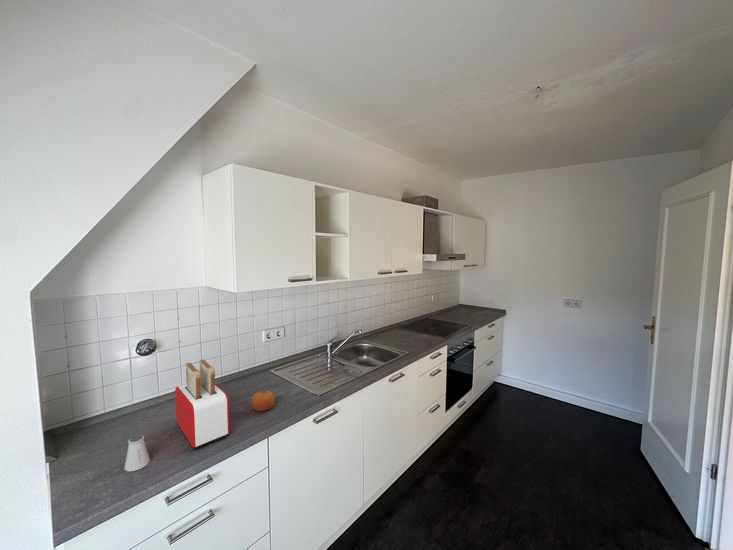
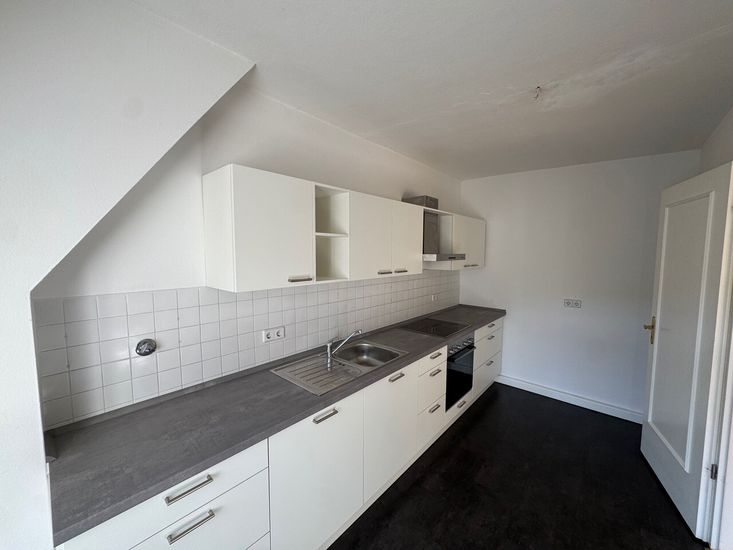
- fruit [250,390,276,412]
- saltshaker [124,433,151,472]
- toaster [174,359,230,450]
